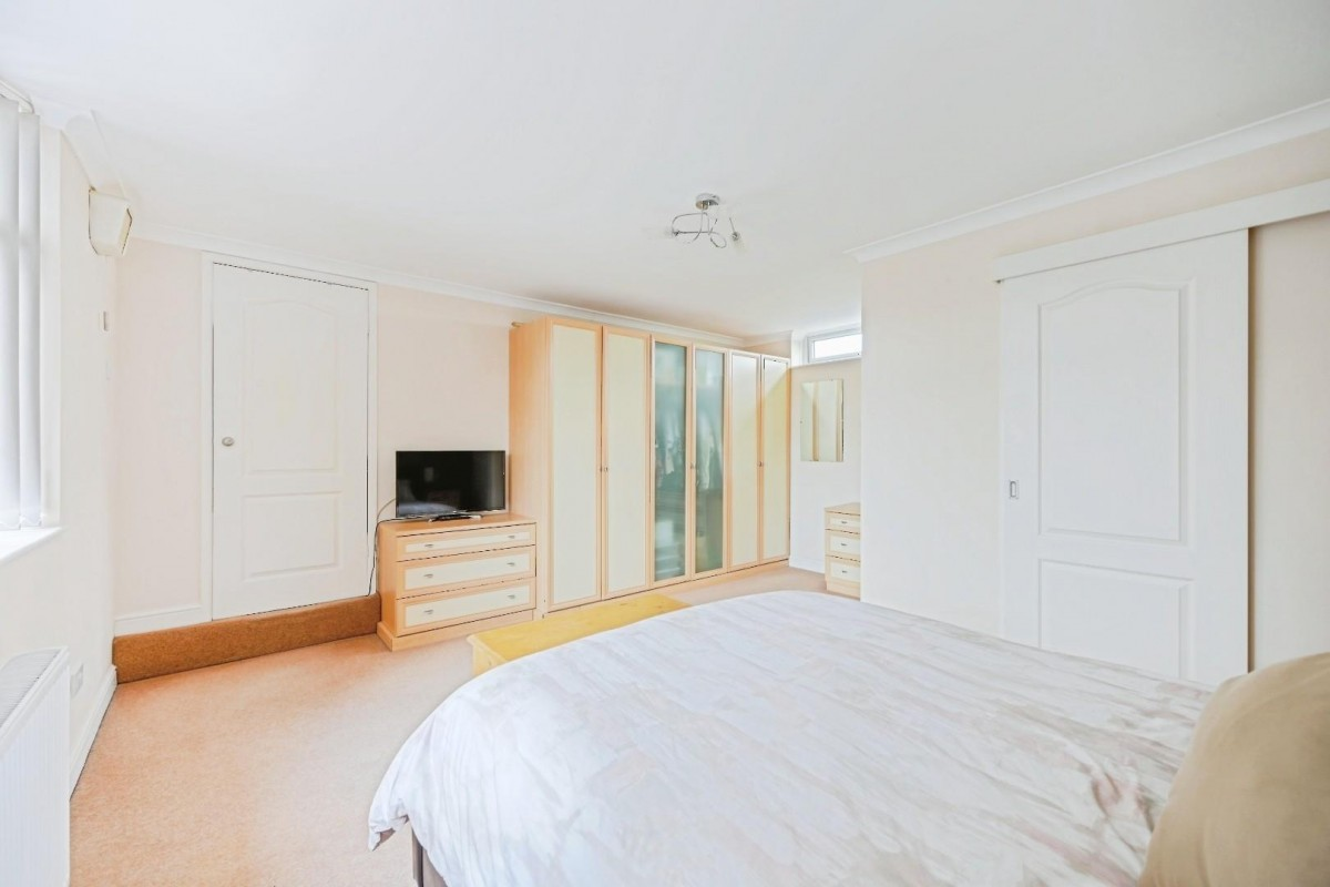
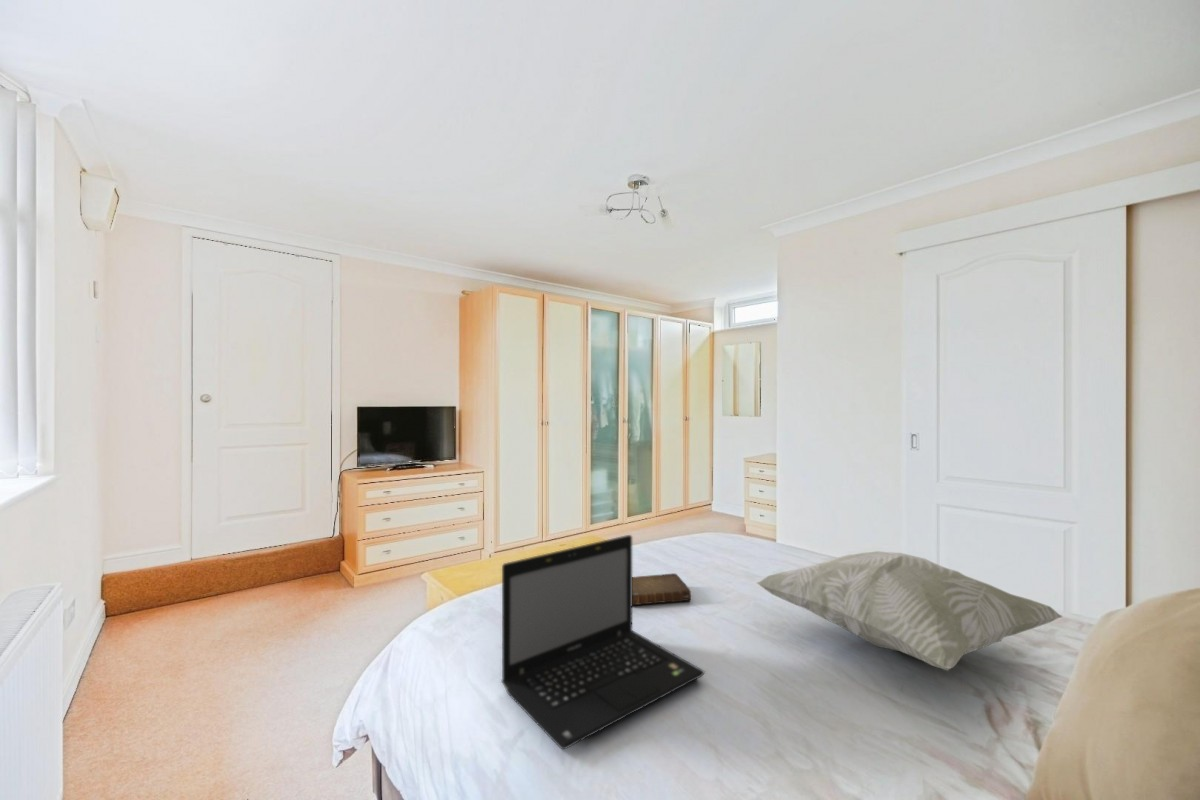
+ laptop [500,534,706,751]
+ book [632,572,692,606]
+ decorative pillow [756,550,1064,672]
